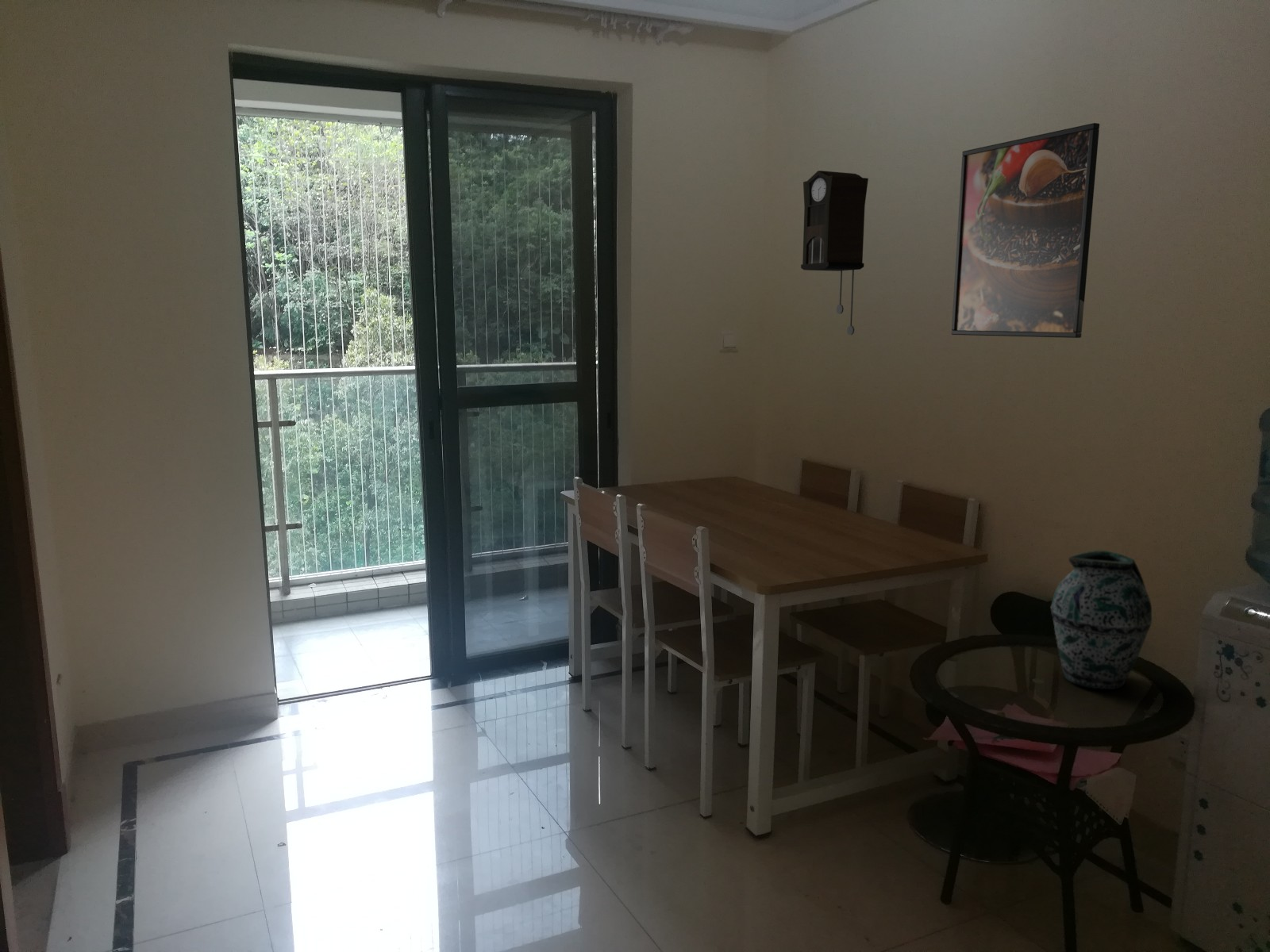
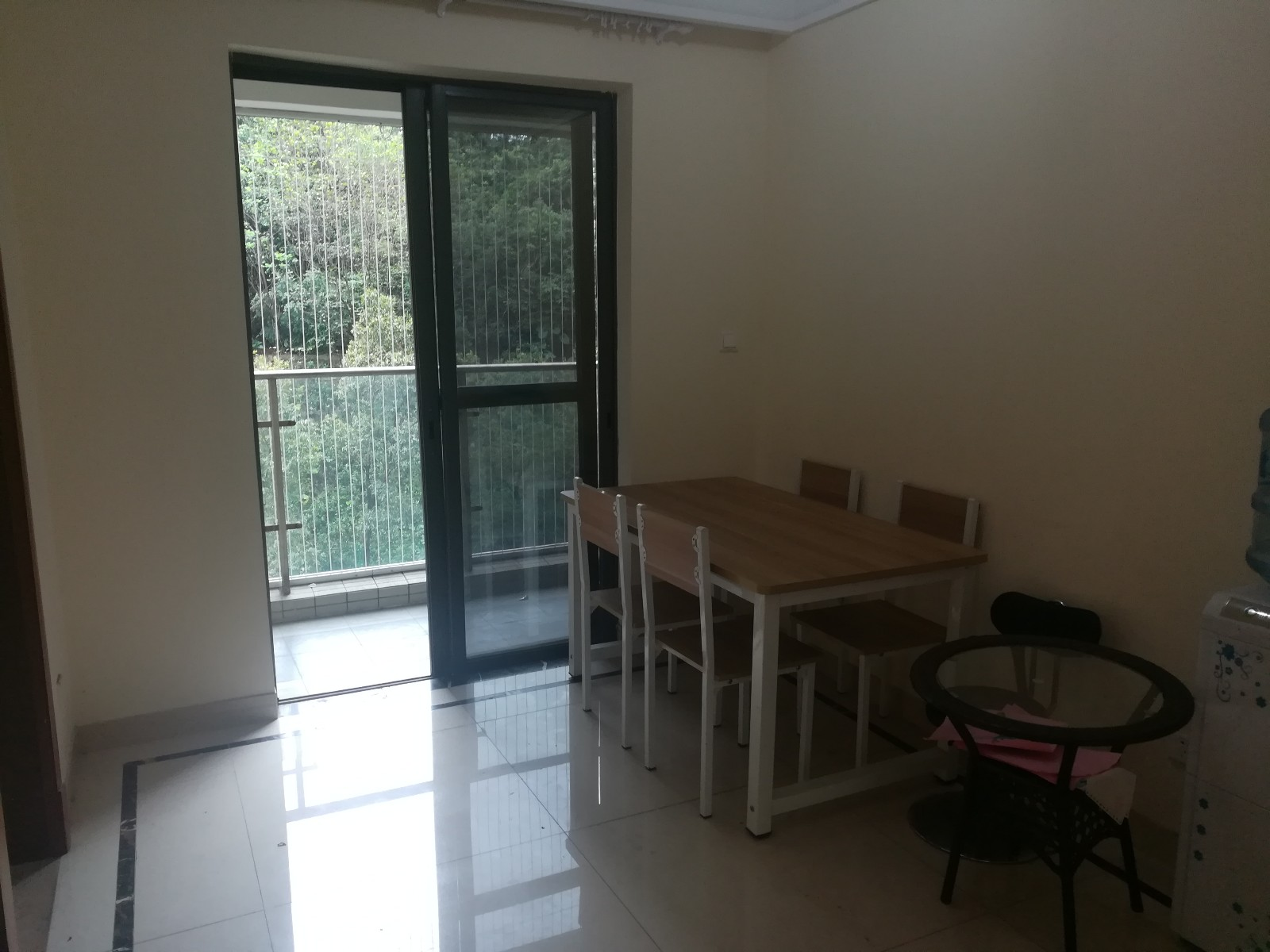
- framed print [951,122,1100,339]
- vase [1050,550,1153,690]
- pendulum clock [800,170,869,336]
